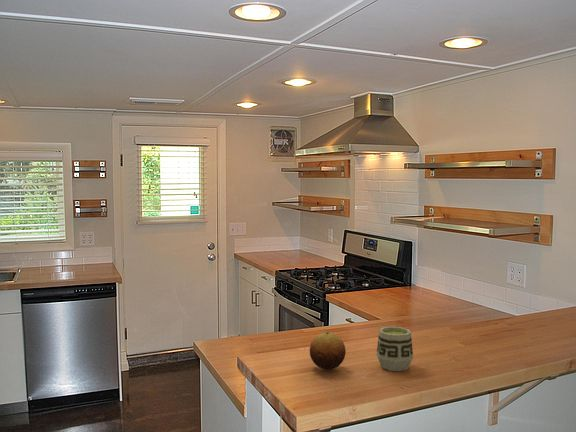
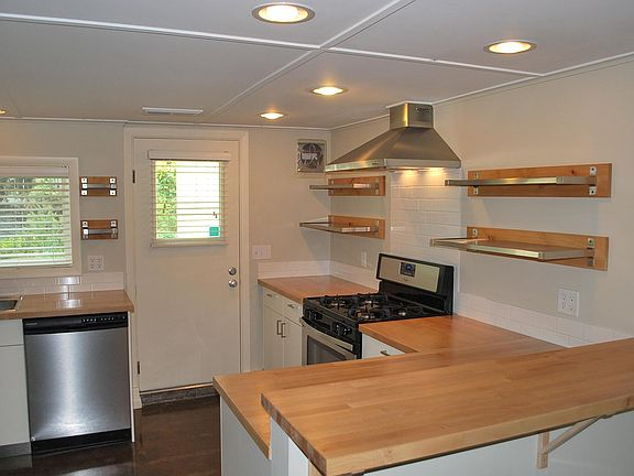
- fruit [309,331,347,371]
- cup [376,326,414,372]
